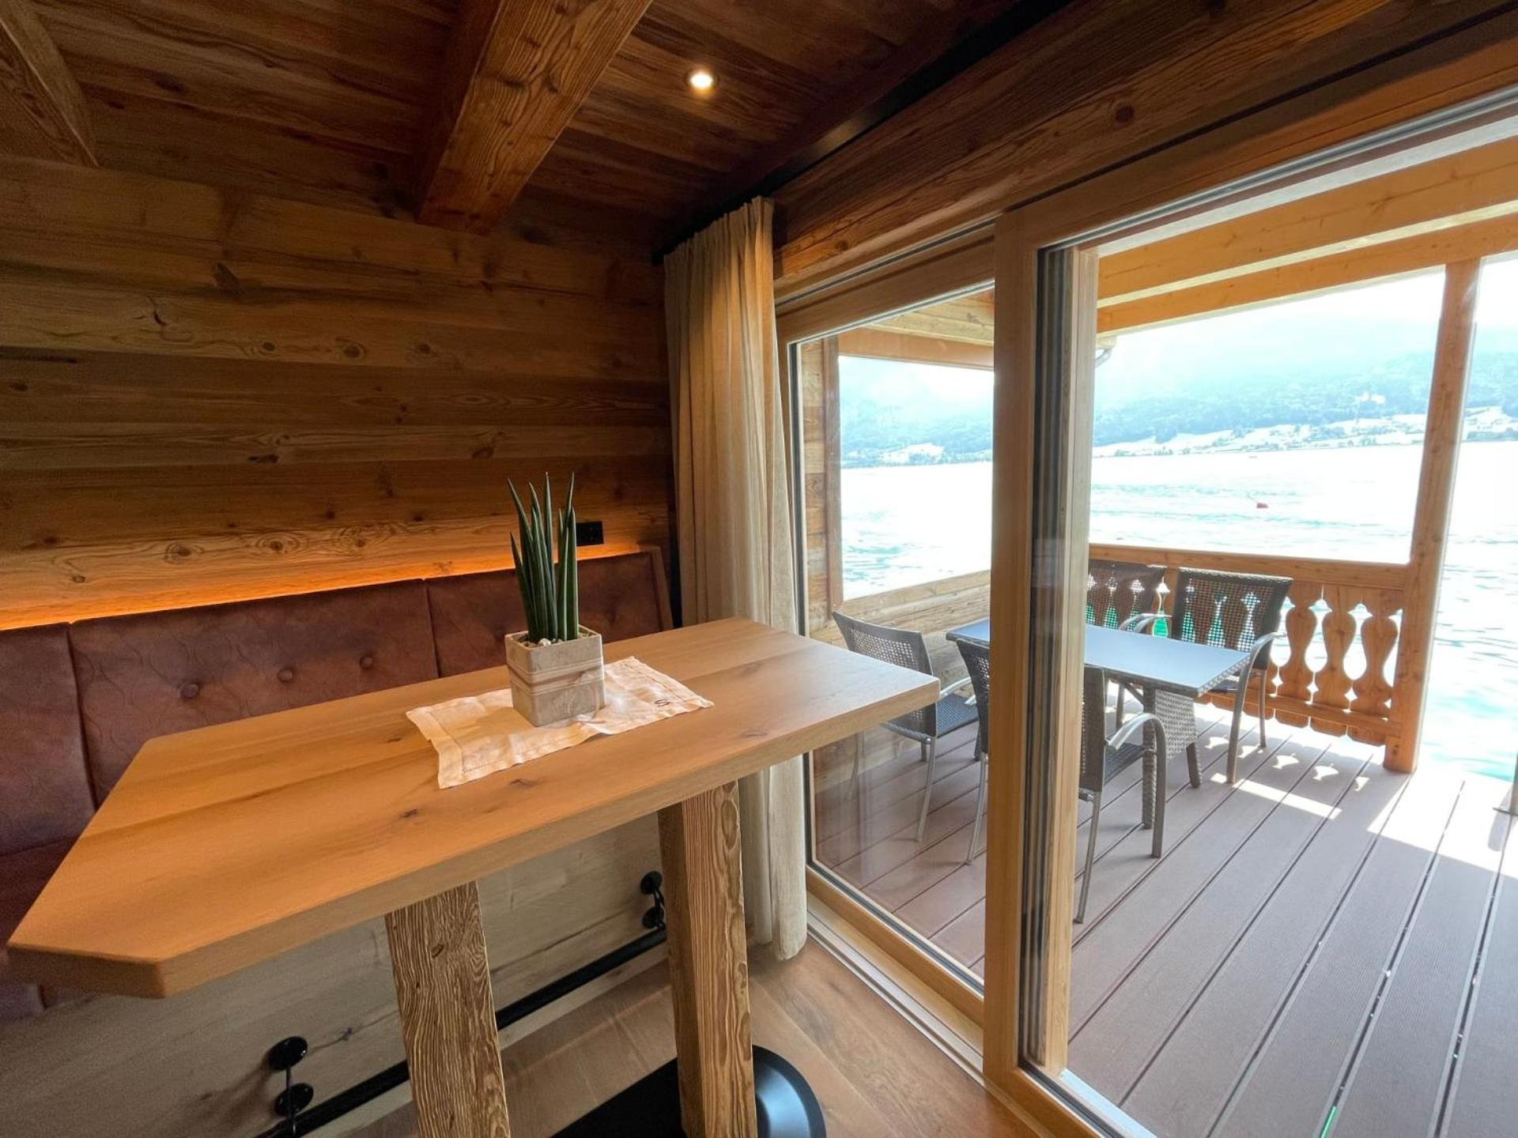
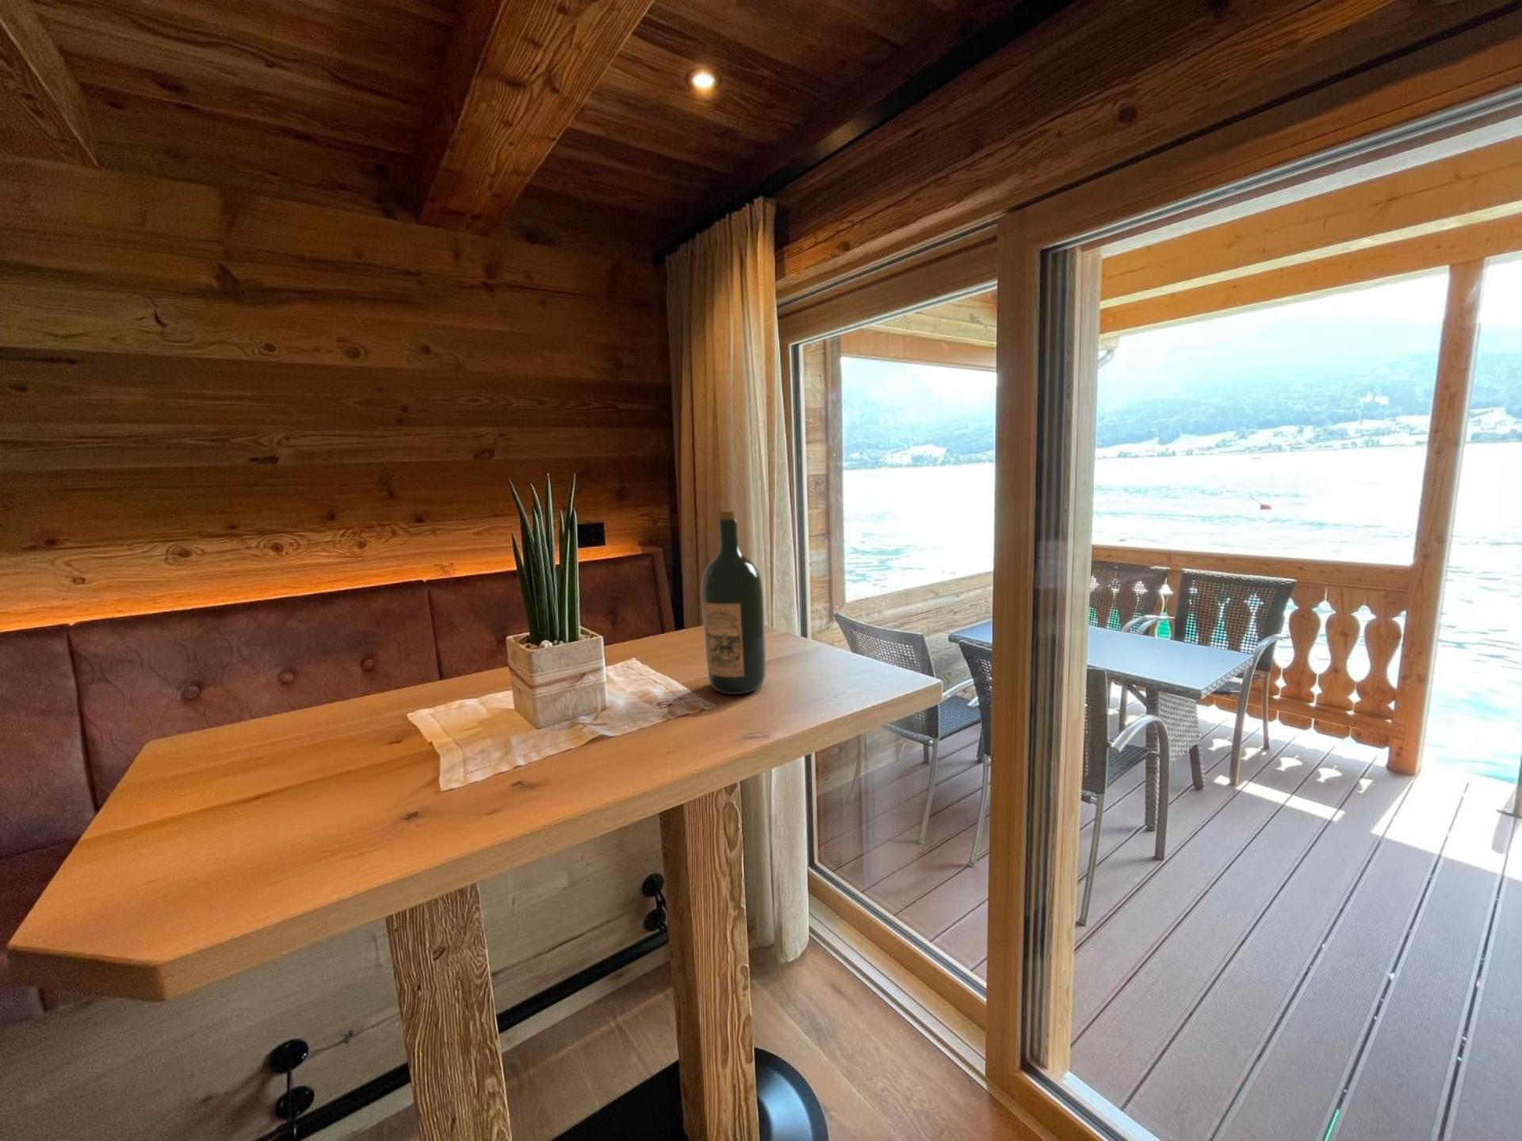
+ wine bottle [701,509,767,695]
